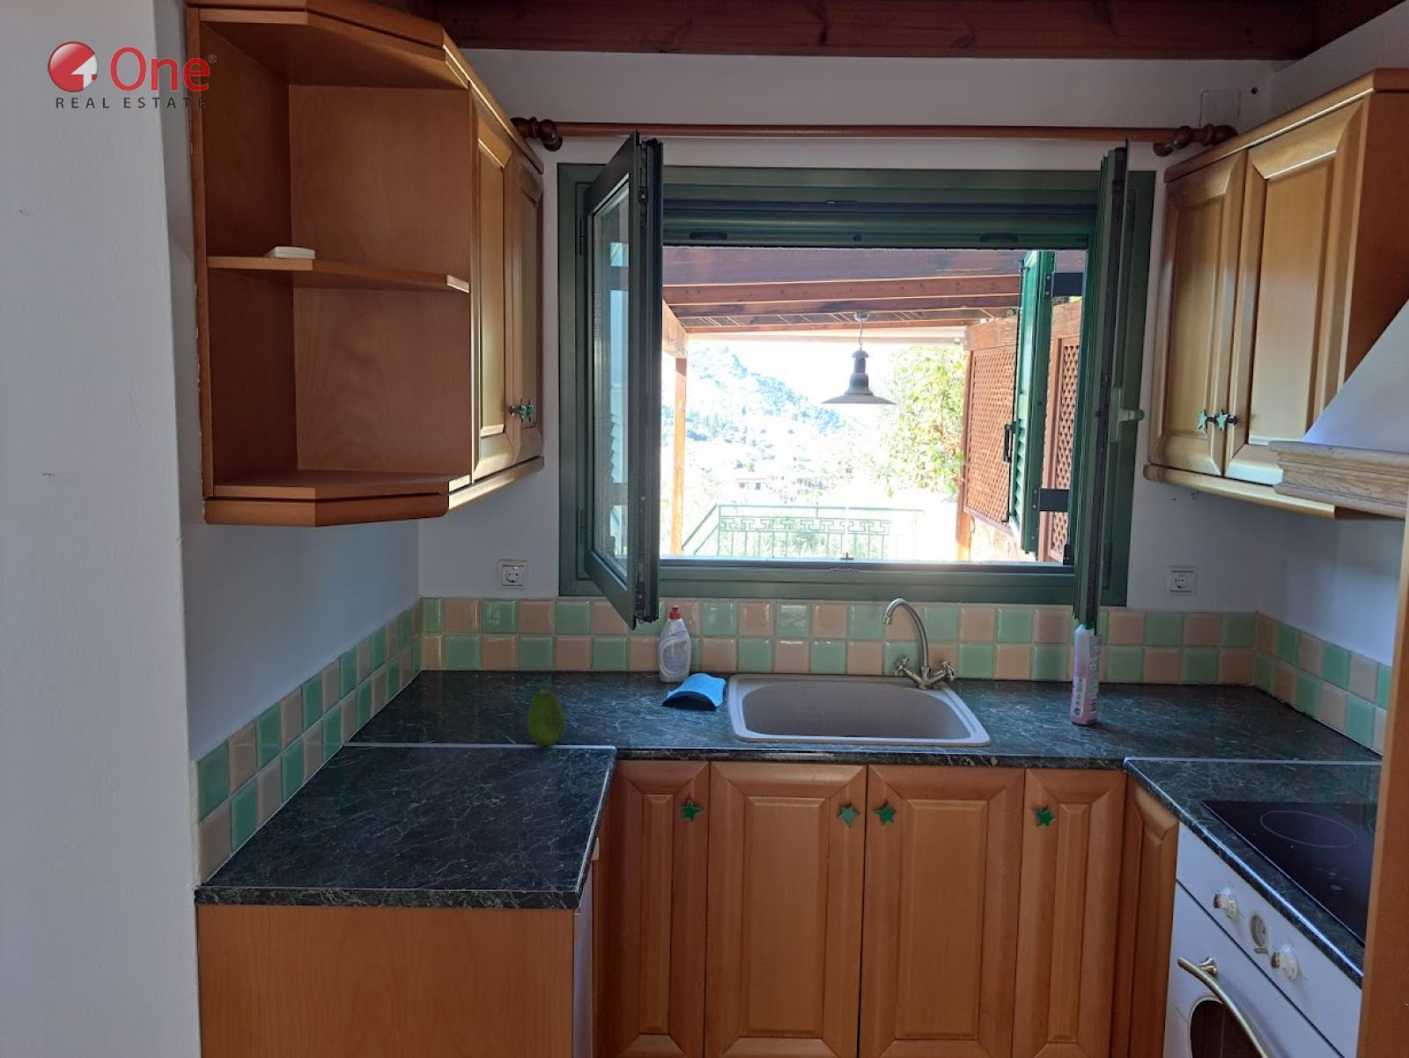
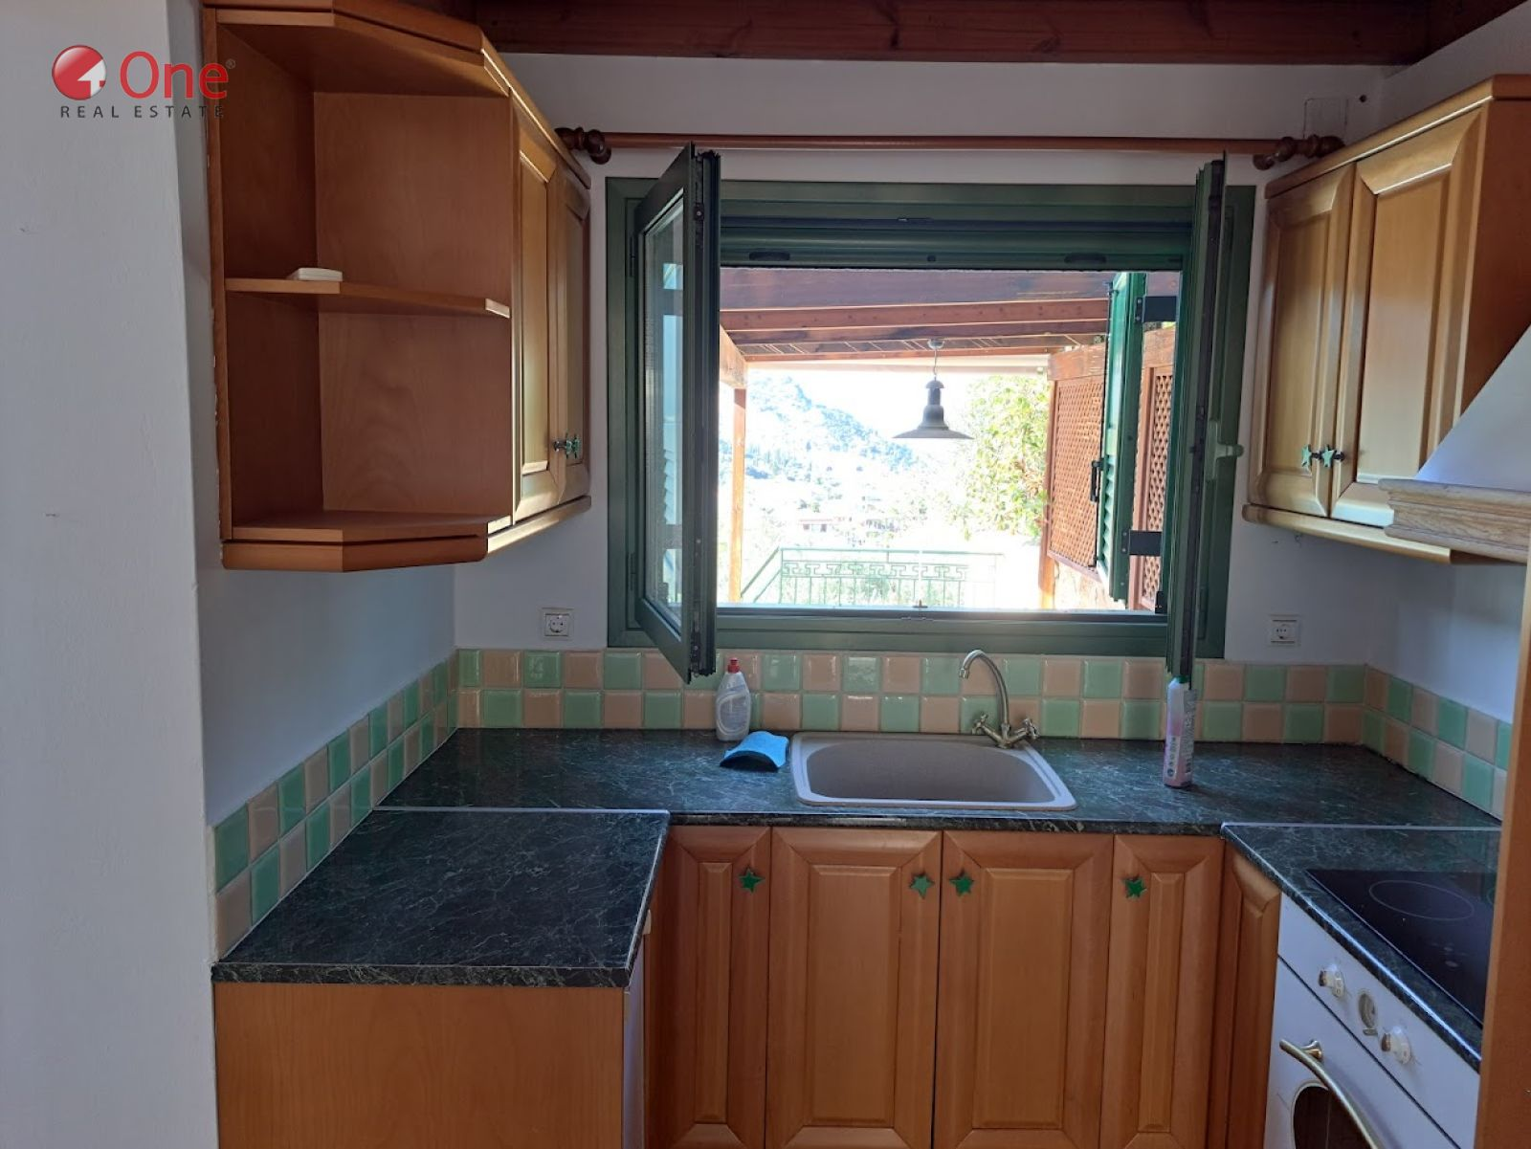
- fruit [527,688,566,746]
